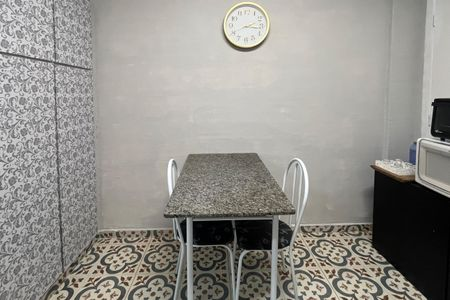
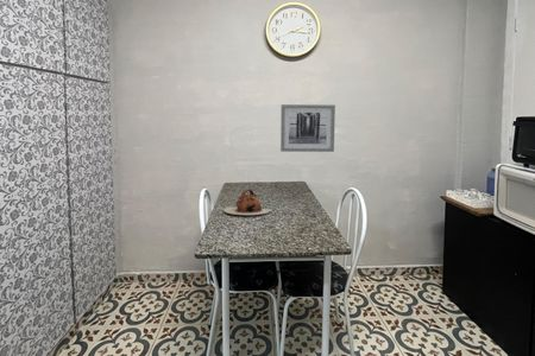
+ wall art [279,103,336,153]
+ teapot [222,187,273,216]
